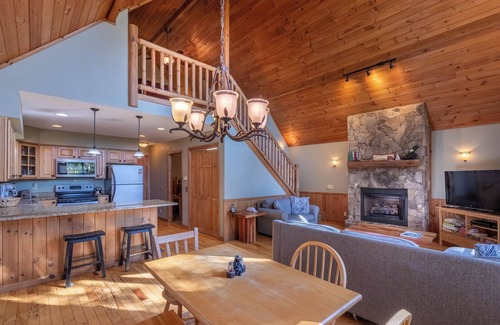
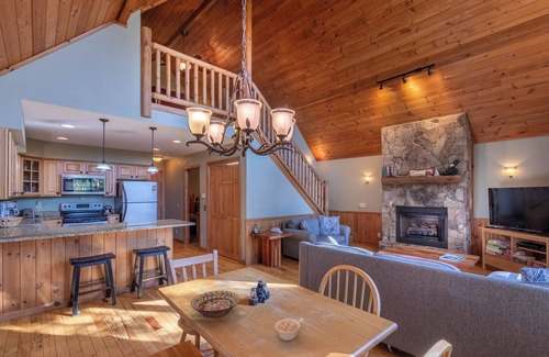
+ decorative bowl [190,290,240,319]
+ legume [273,317,304,342]
